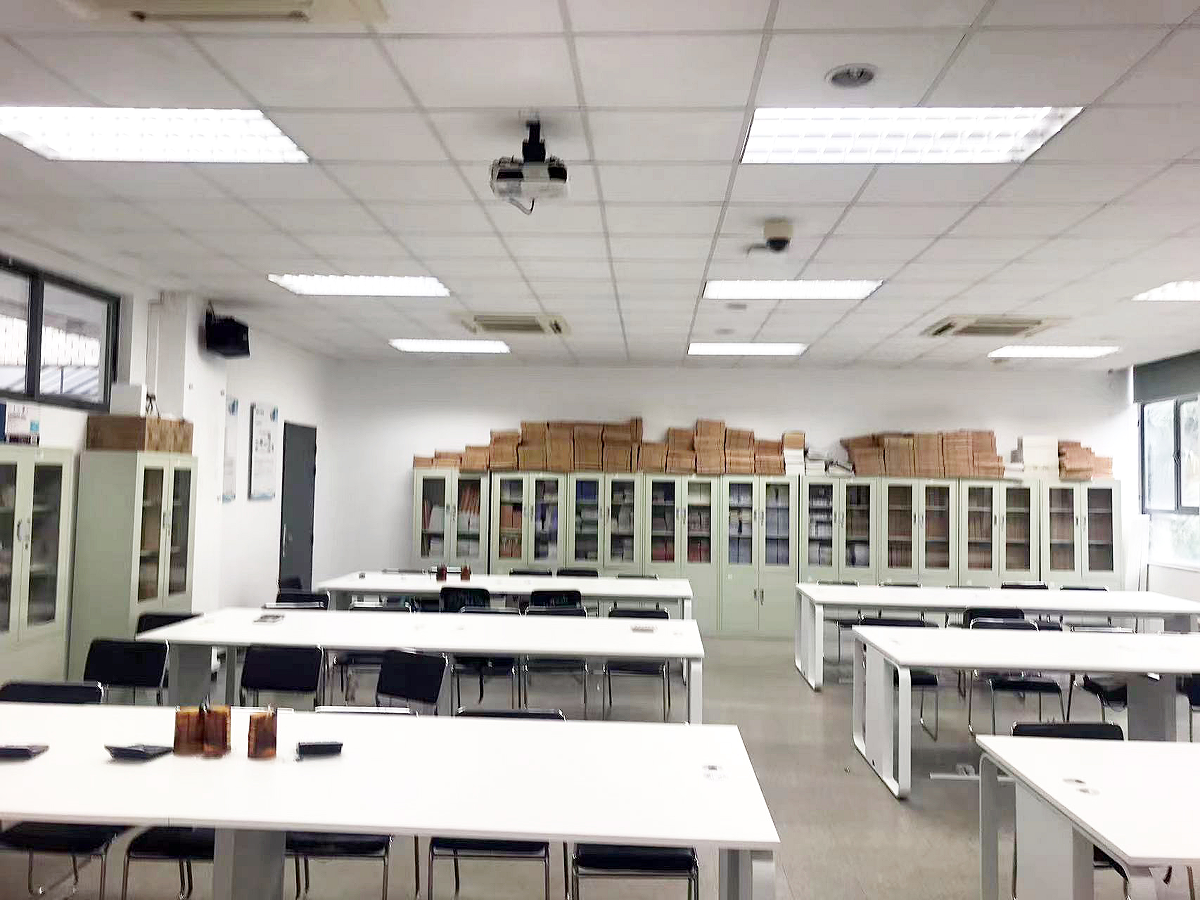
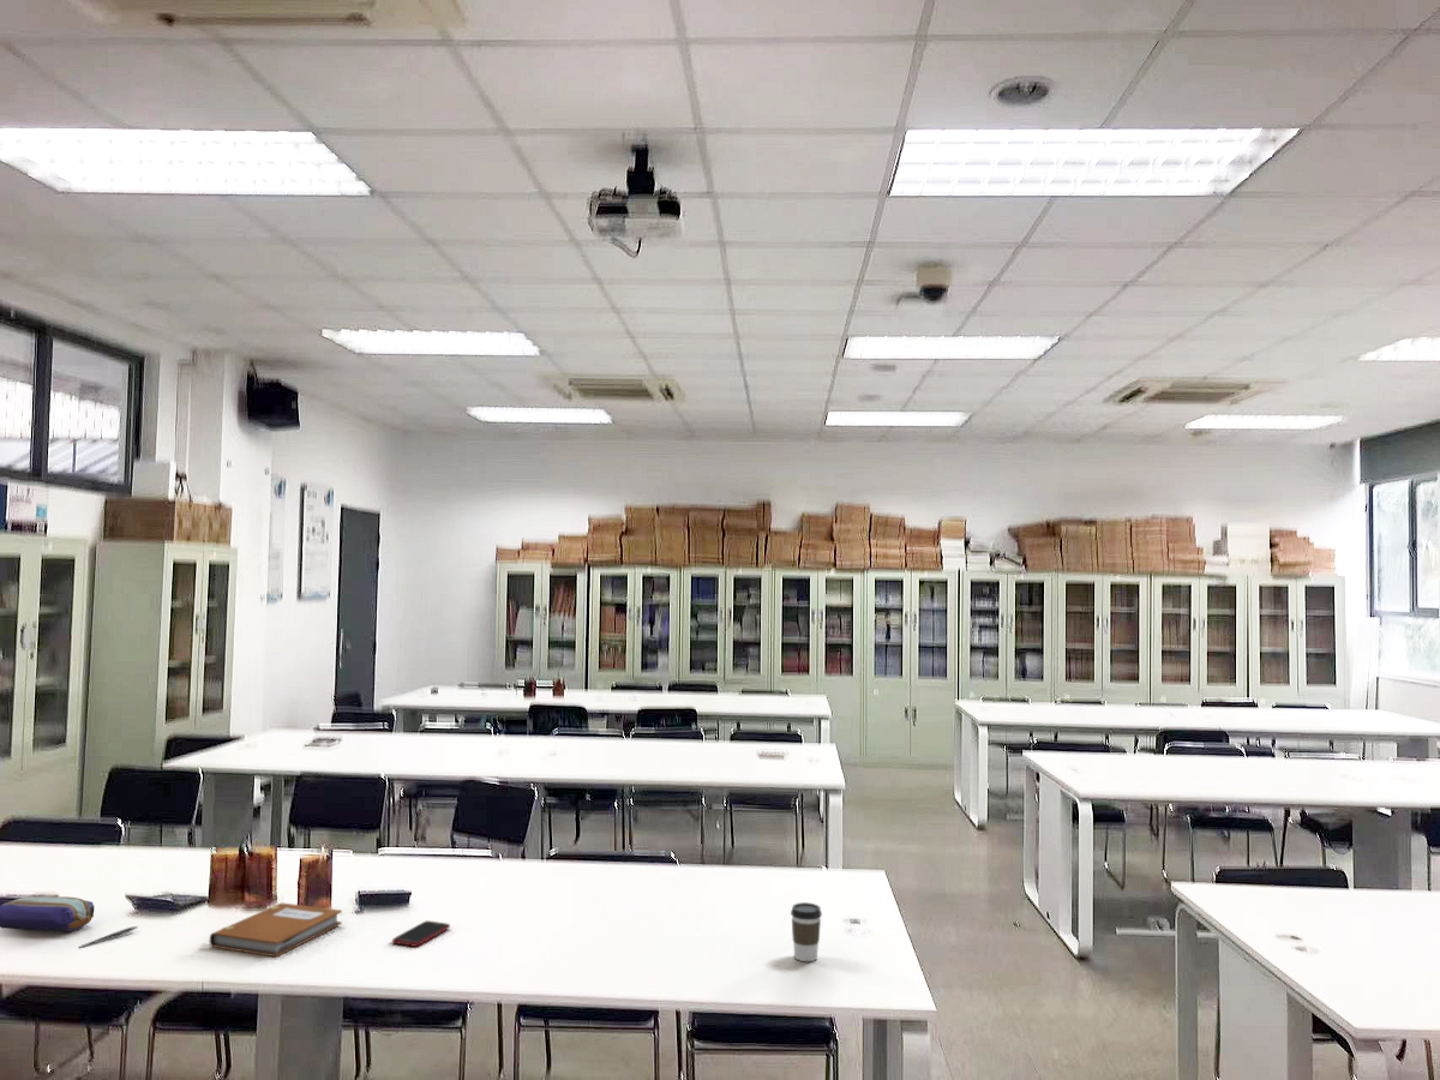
+ pencil case [0,895,96,932]
+ cell phone [391,919,451,948]
+ pen [78,925,139,949]
+ coffee cup [790,901,823,962]
+ notebook [209,902,343,958]
